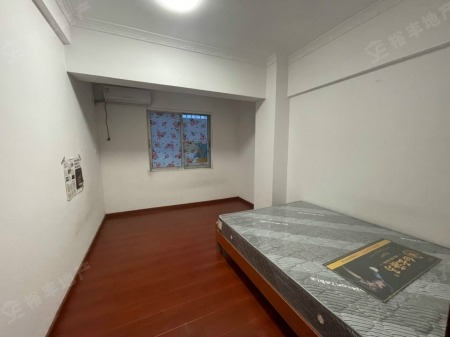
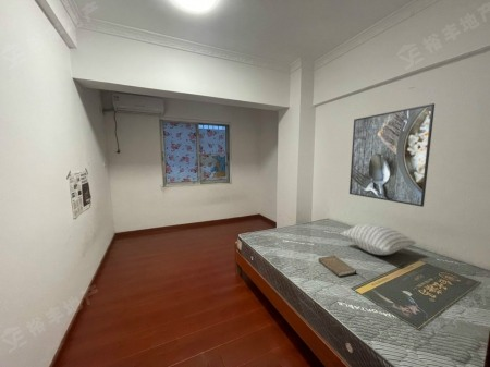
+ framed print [348,102,436,208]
+ book [318,255,356,278]
+ pillow [340,222,417,256]
